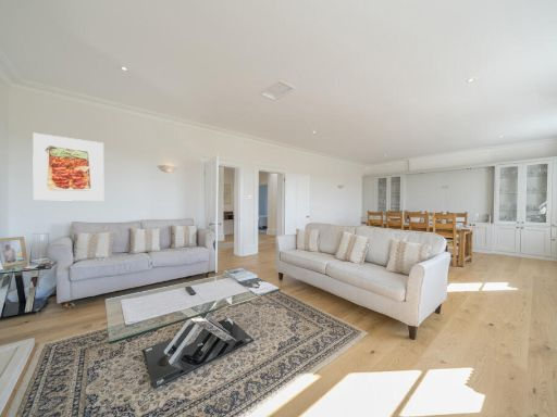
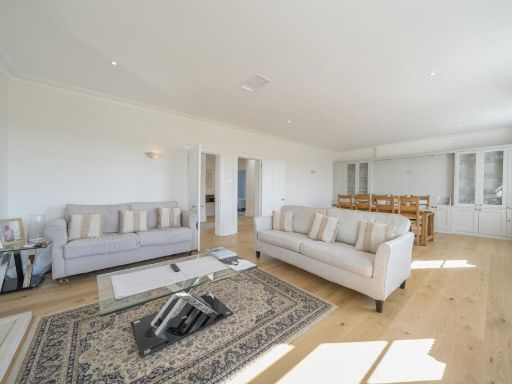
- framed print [32,131,104,202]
